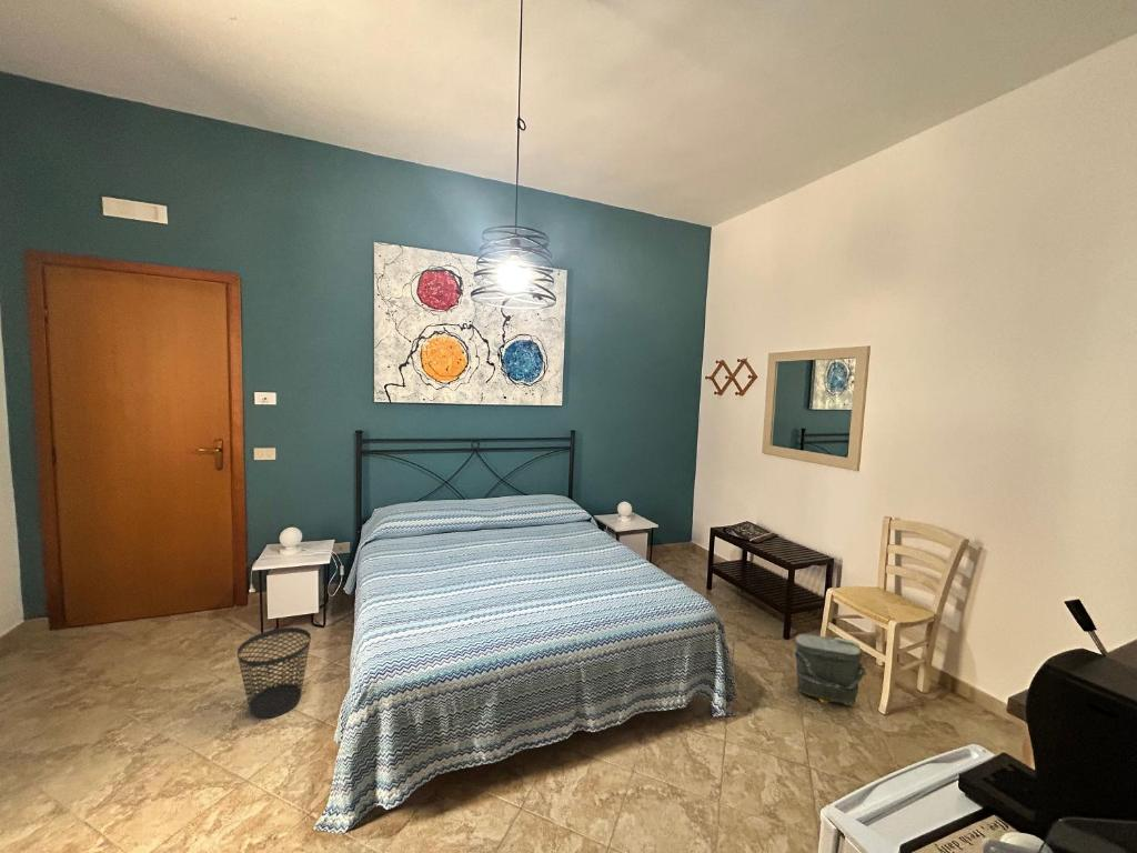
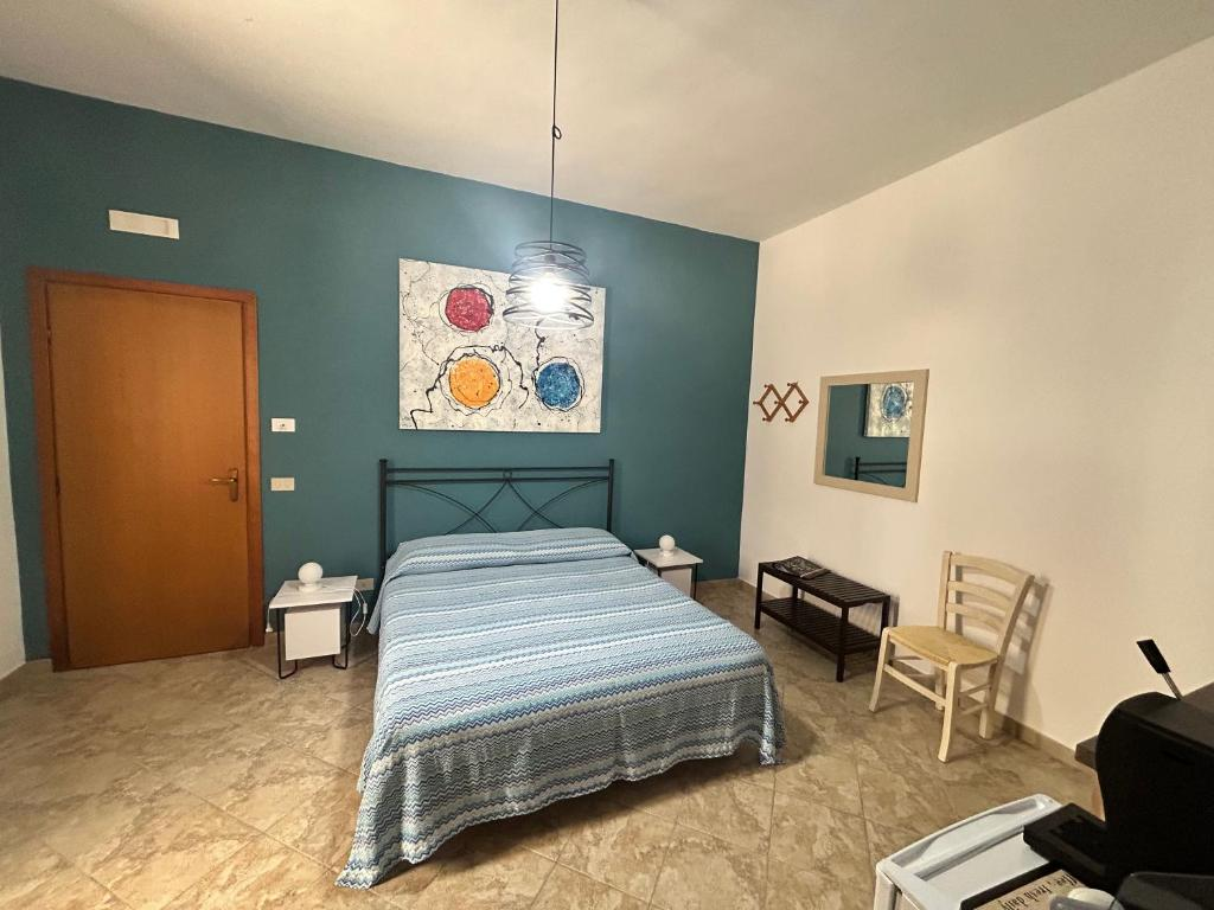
- wastebasket [237,626,312,720]
- bag [793,633,868,706]
